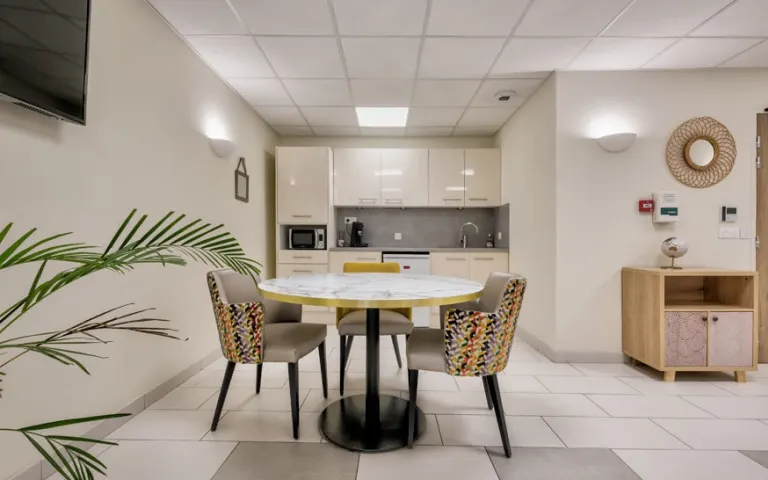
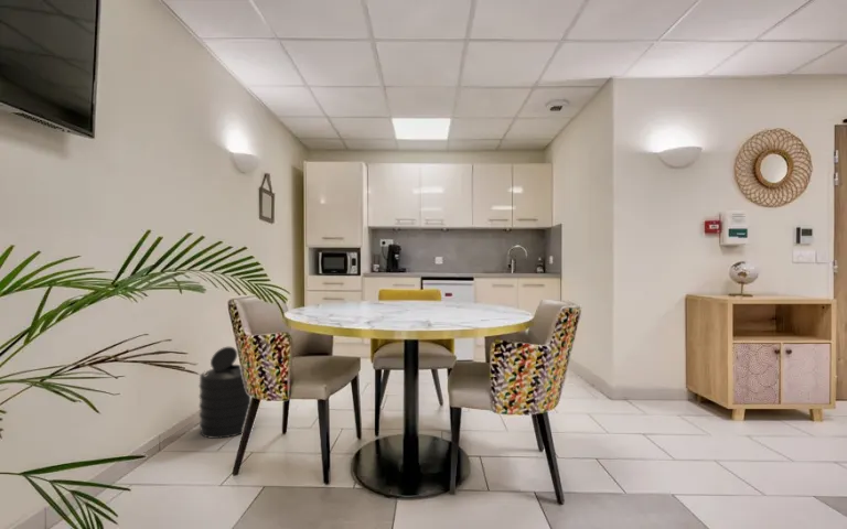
+ trash can [199,346,251,440]
